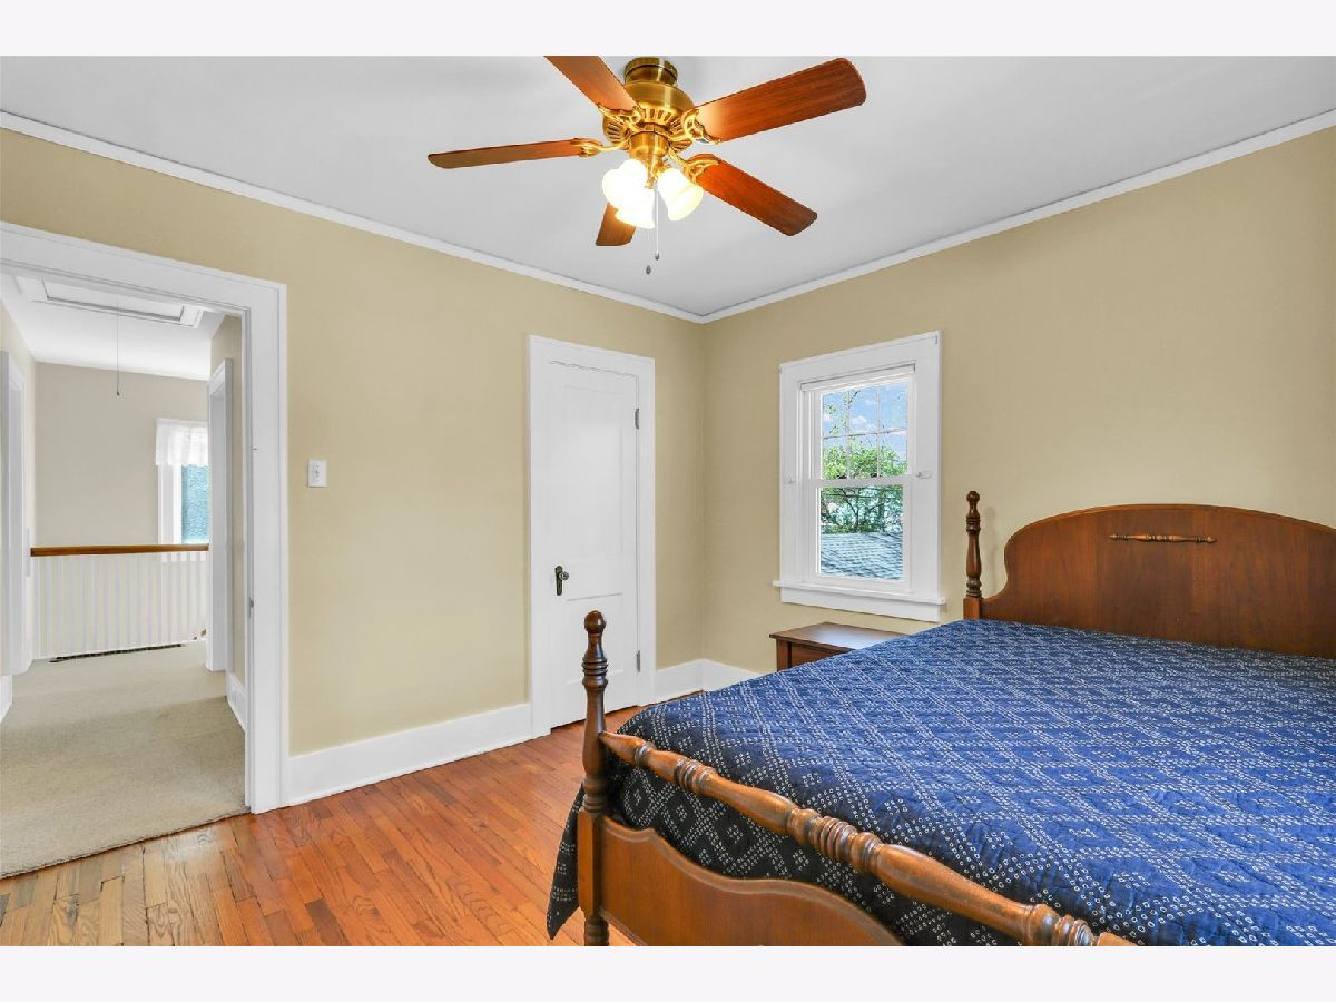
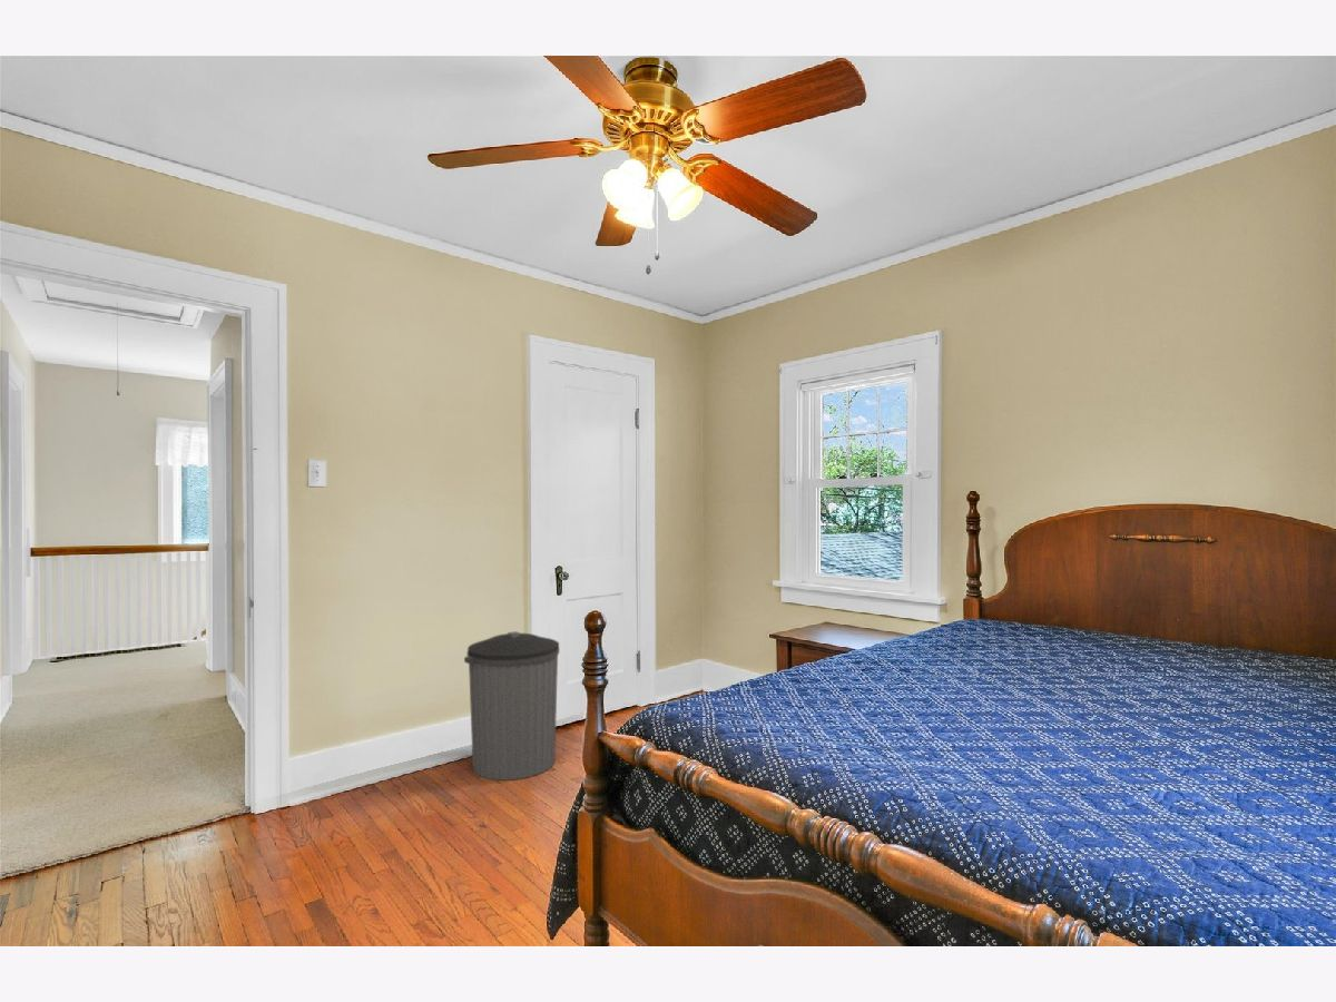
+ trash can [463,630,560,782]
